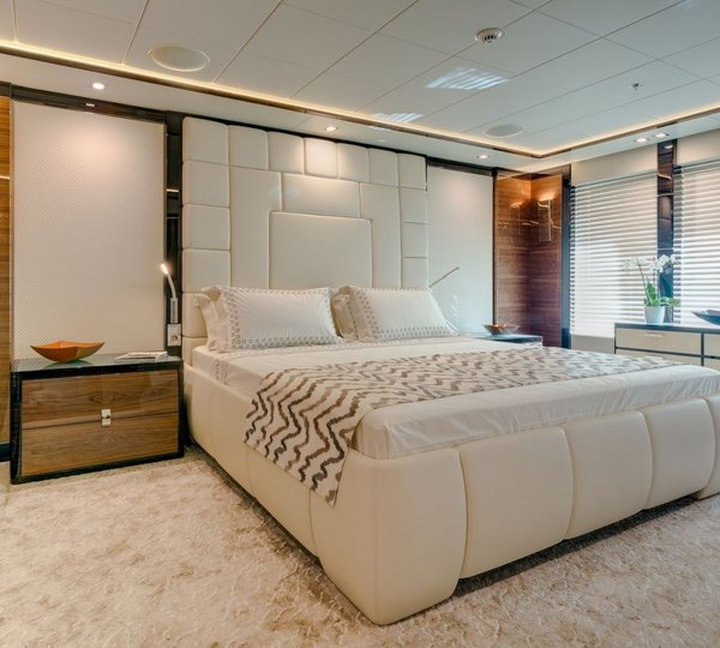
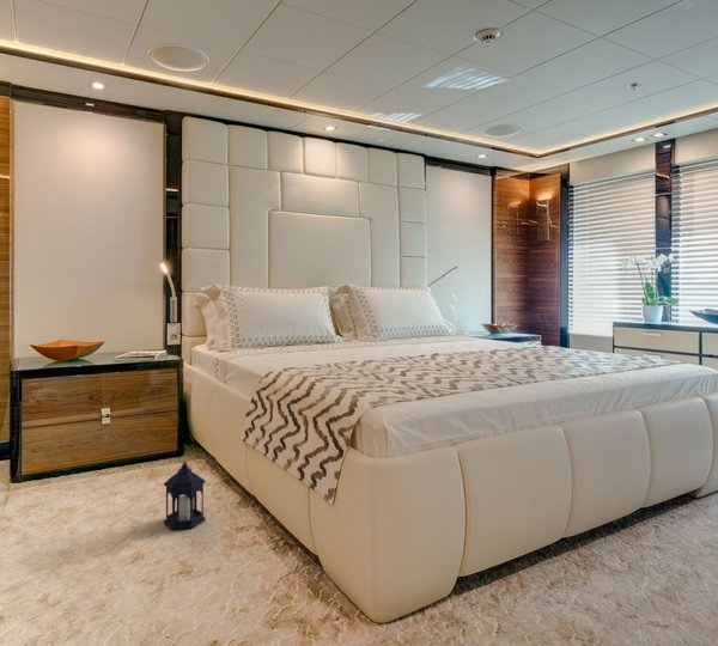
+ lantern [163,452,207,531]
